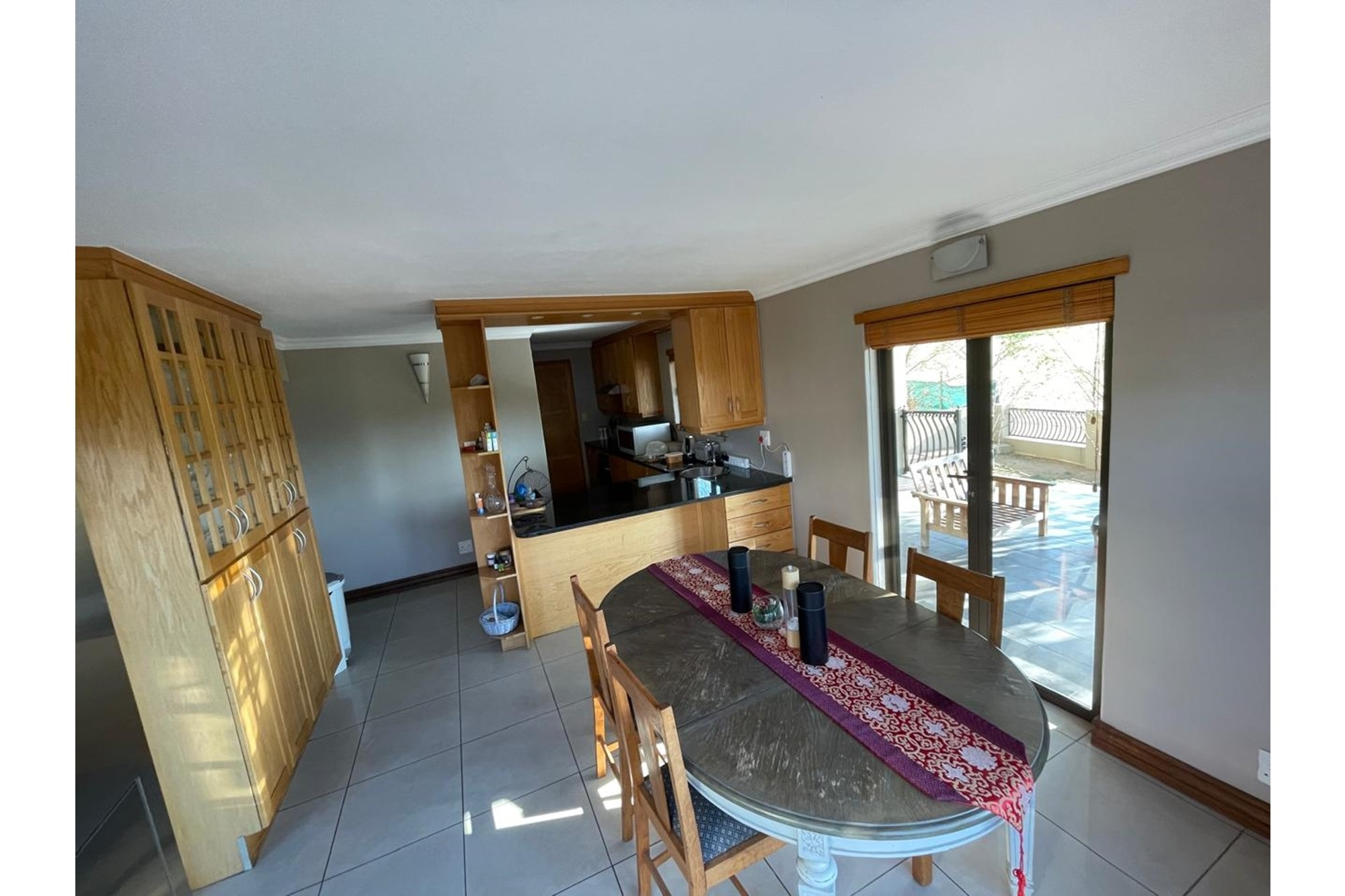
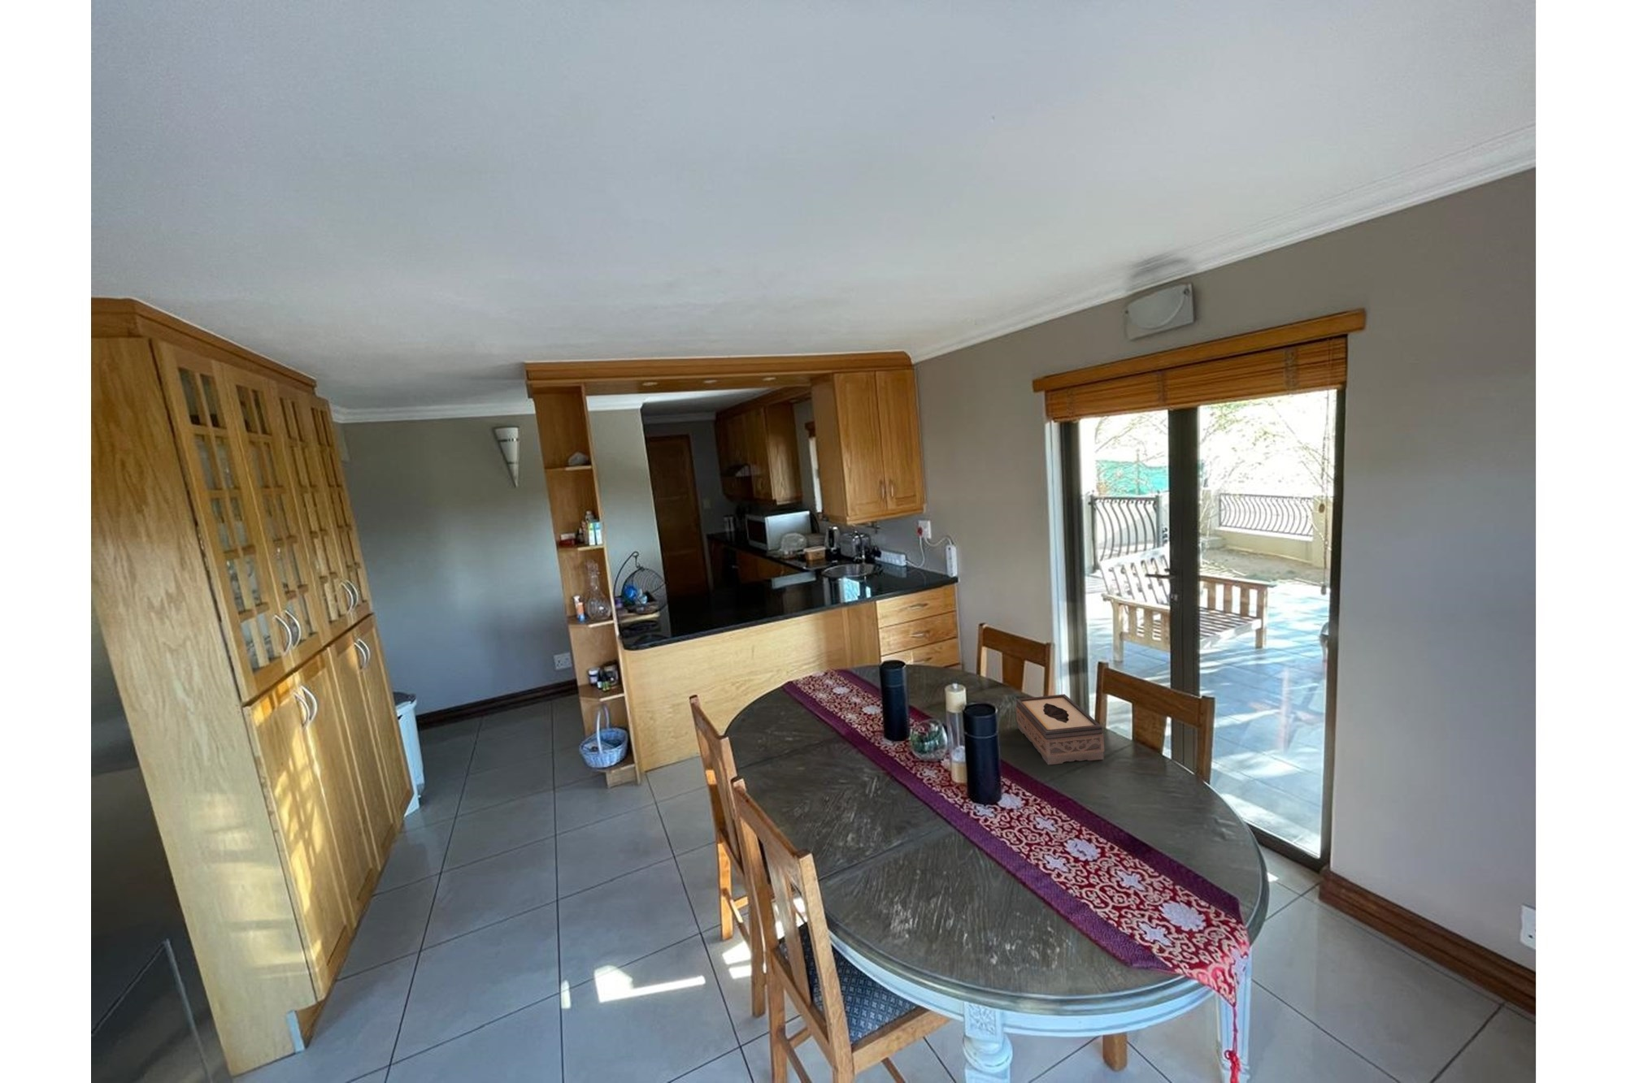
+ tissue box [1014,693,1105,765]
